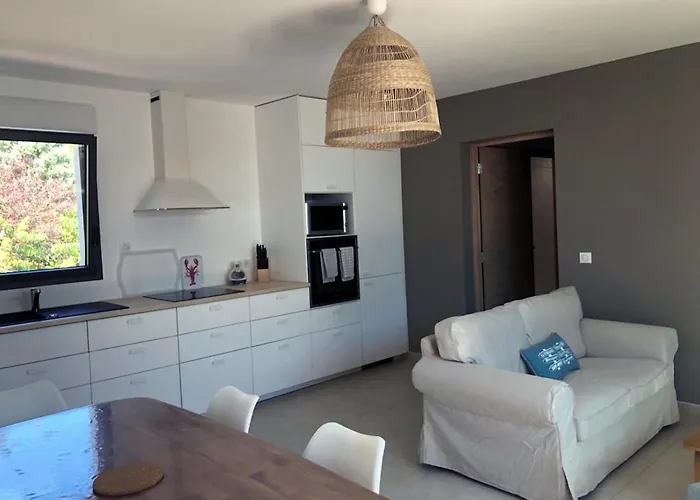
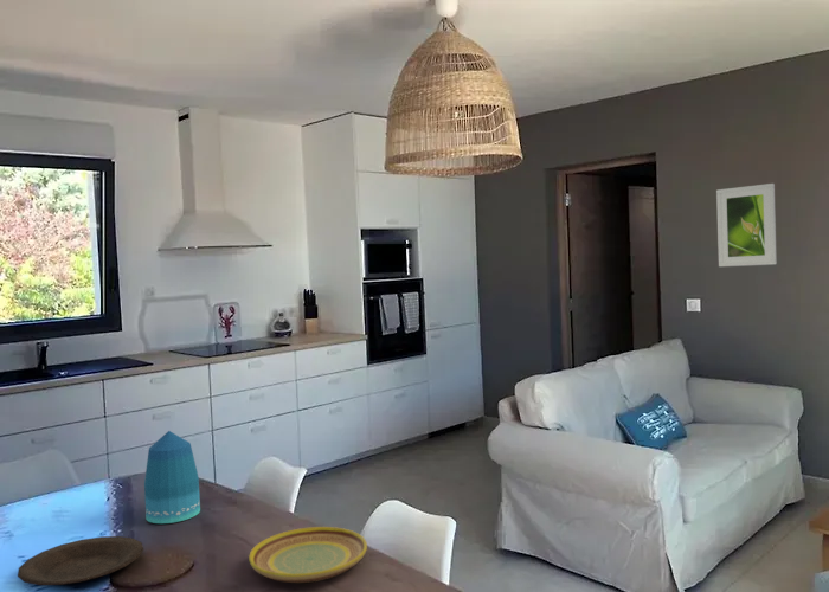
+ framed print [715,182,778,268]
+ vase [143,430,201,525]
+ plate [17,535,144,586]
+ plate [248,526,368,584]
